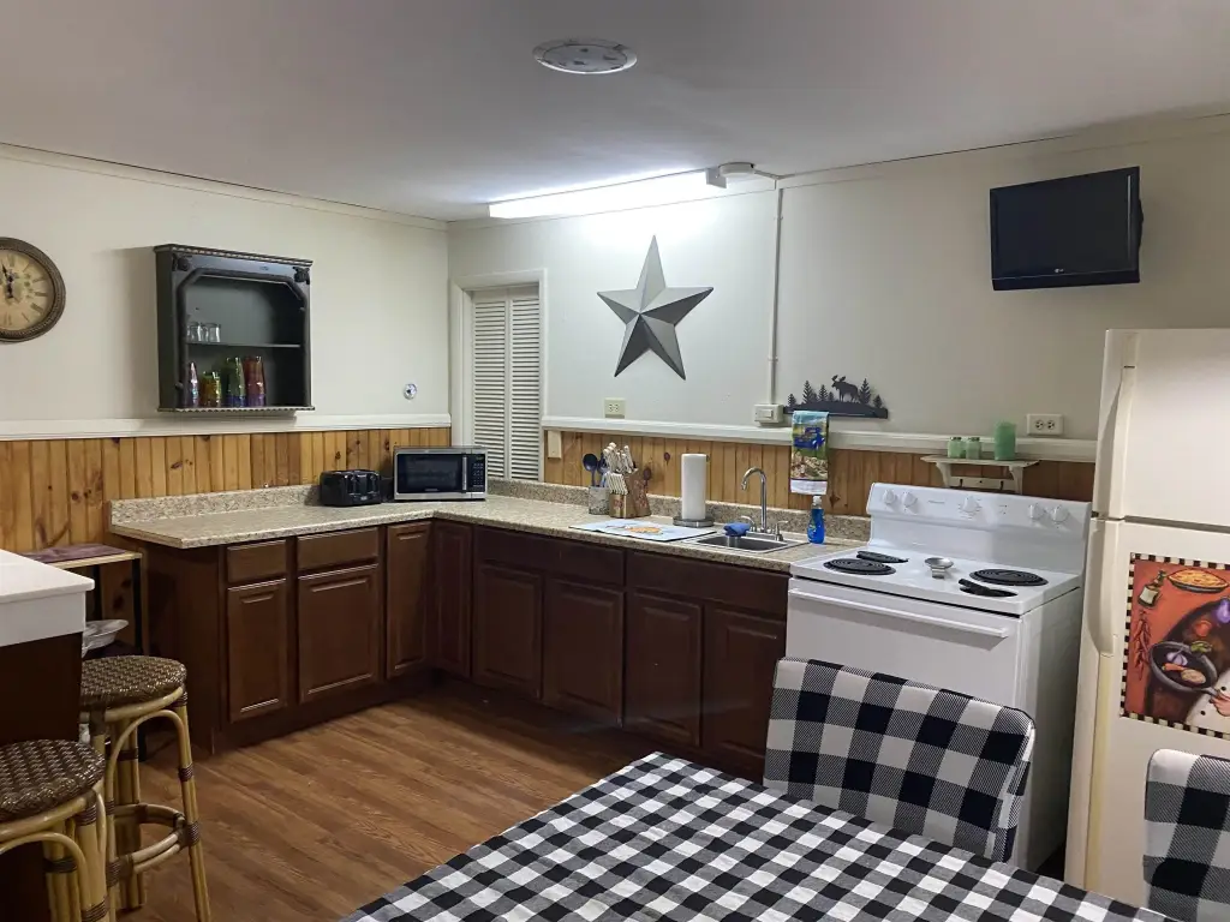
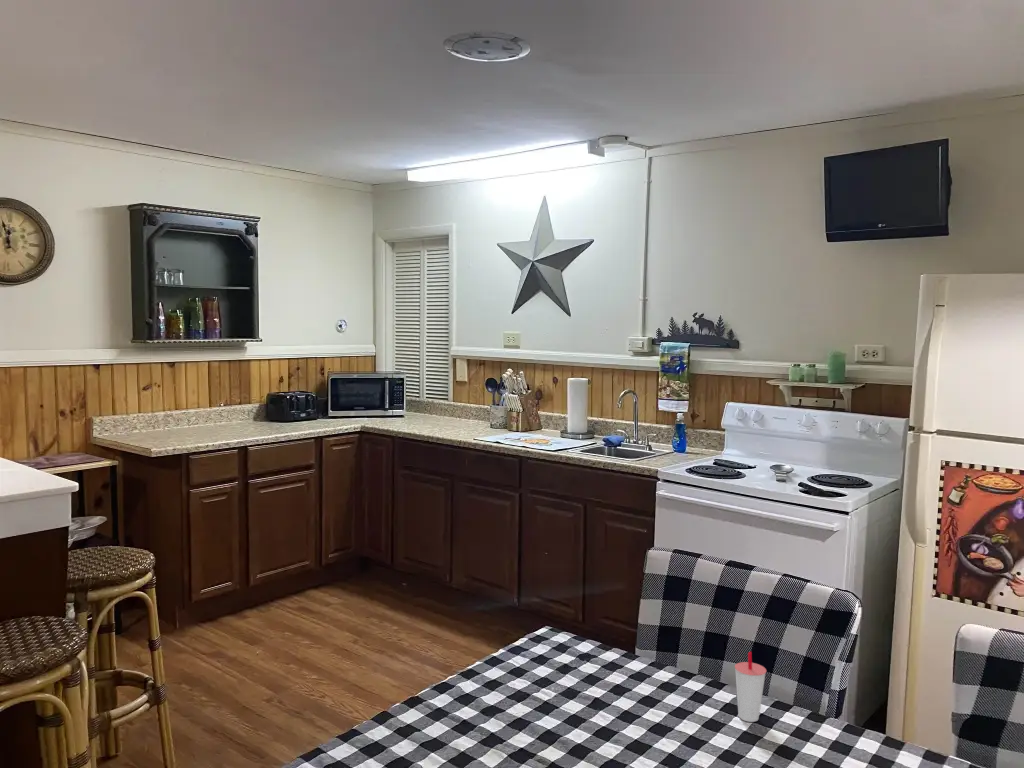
+ cup [734,651,767,723]
